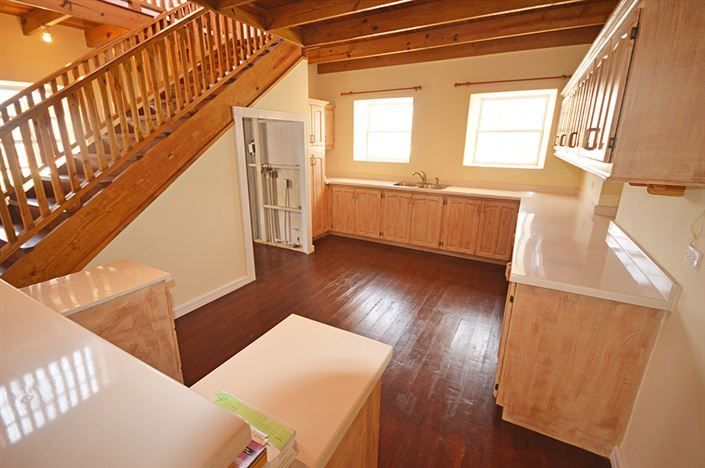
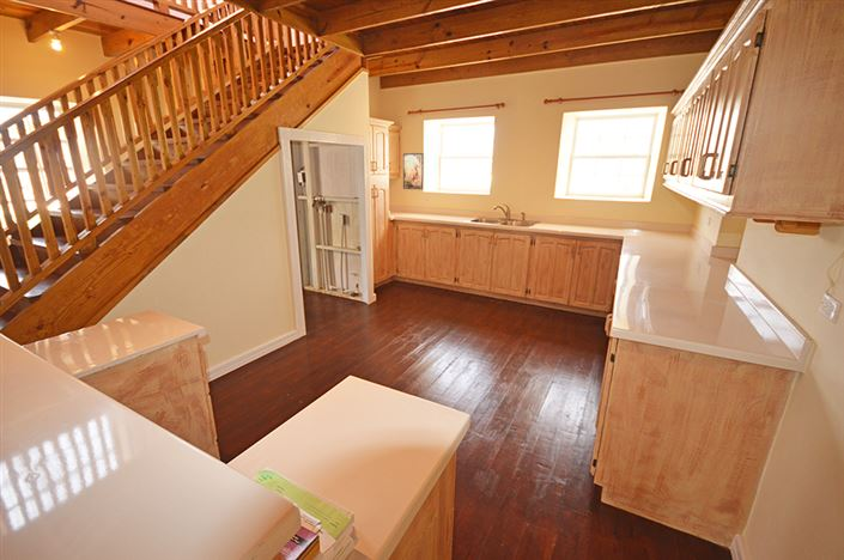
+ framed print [402,152,425,190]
